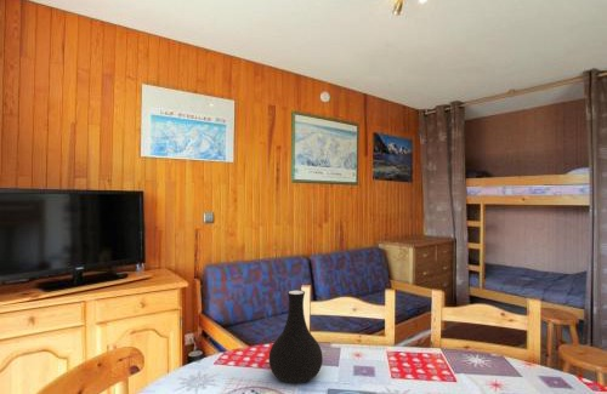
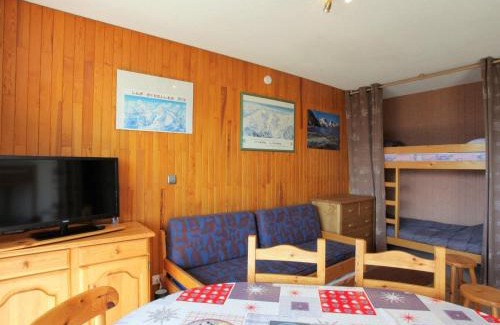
- vase [268,289,324,384]
